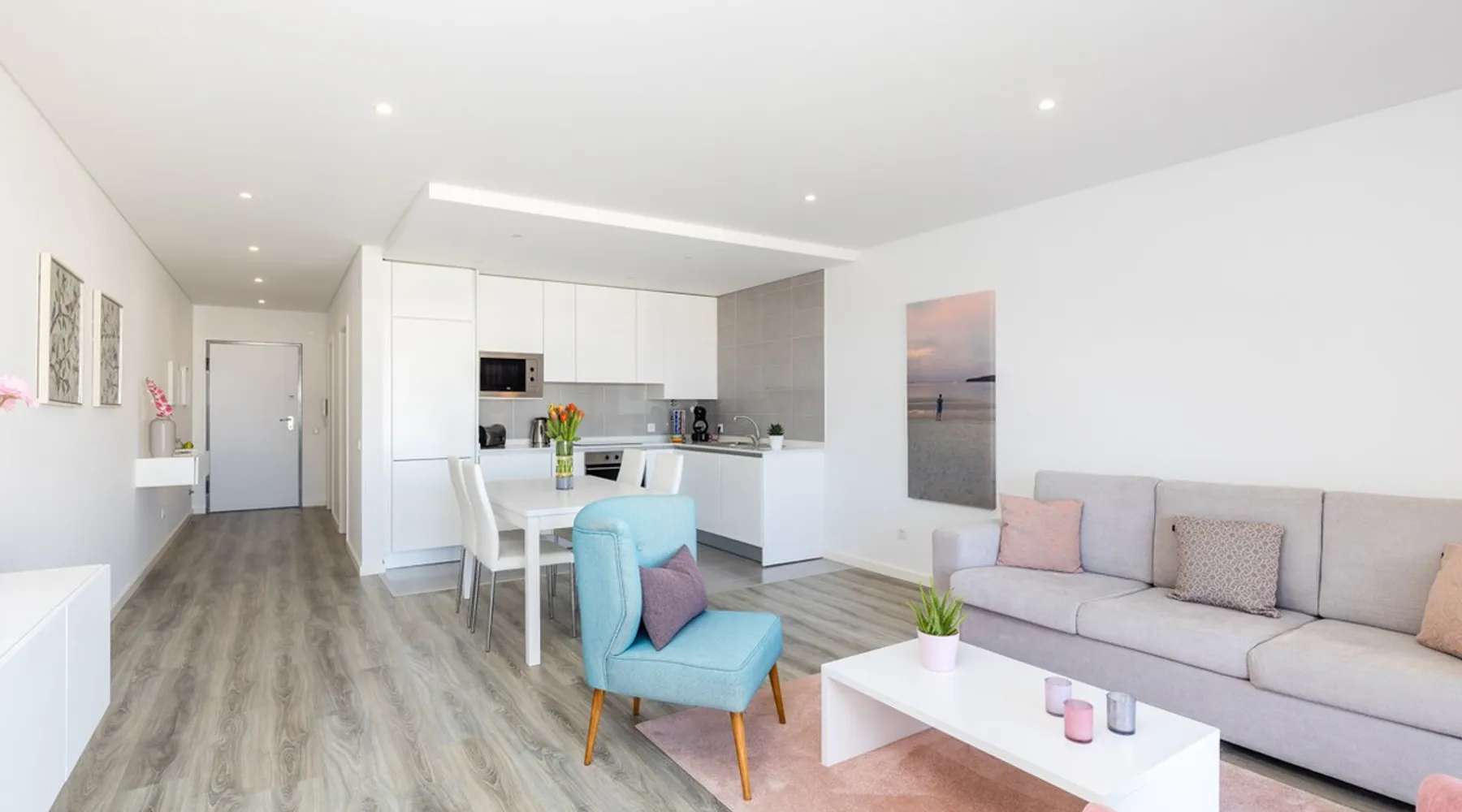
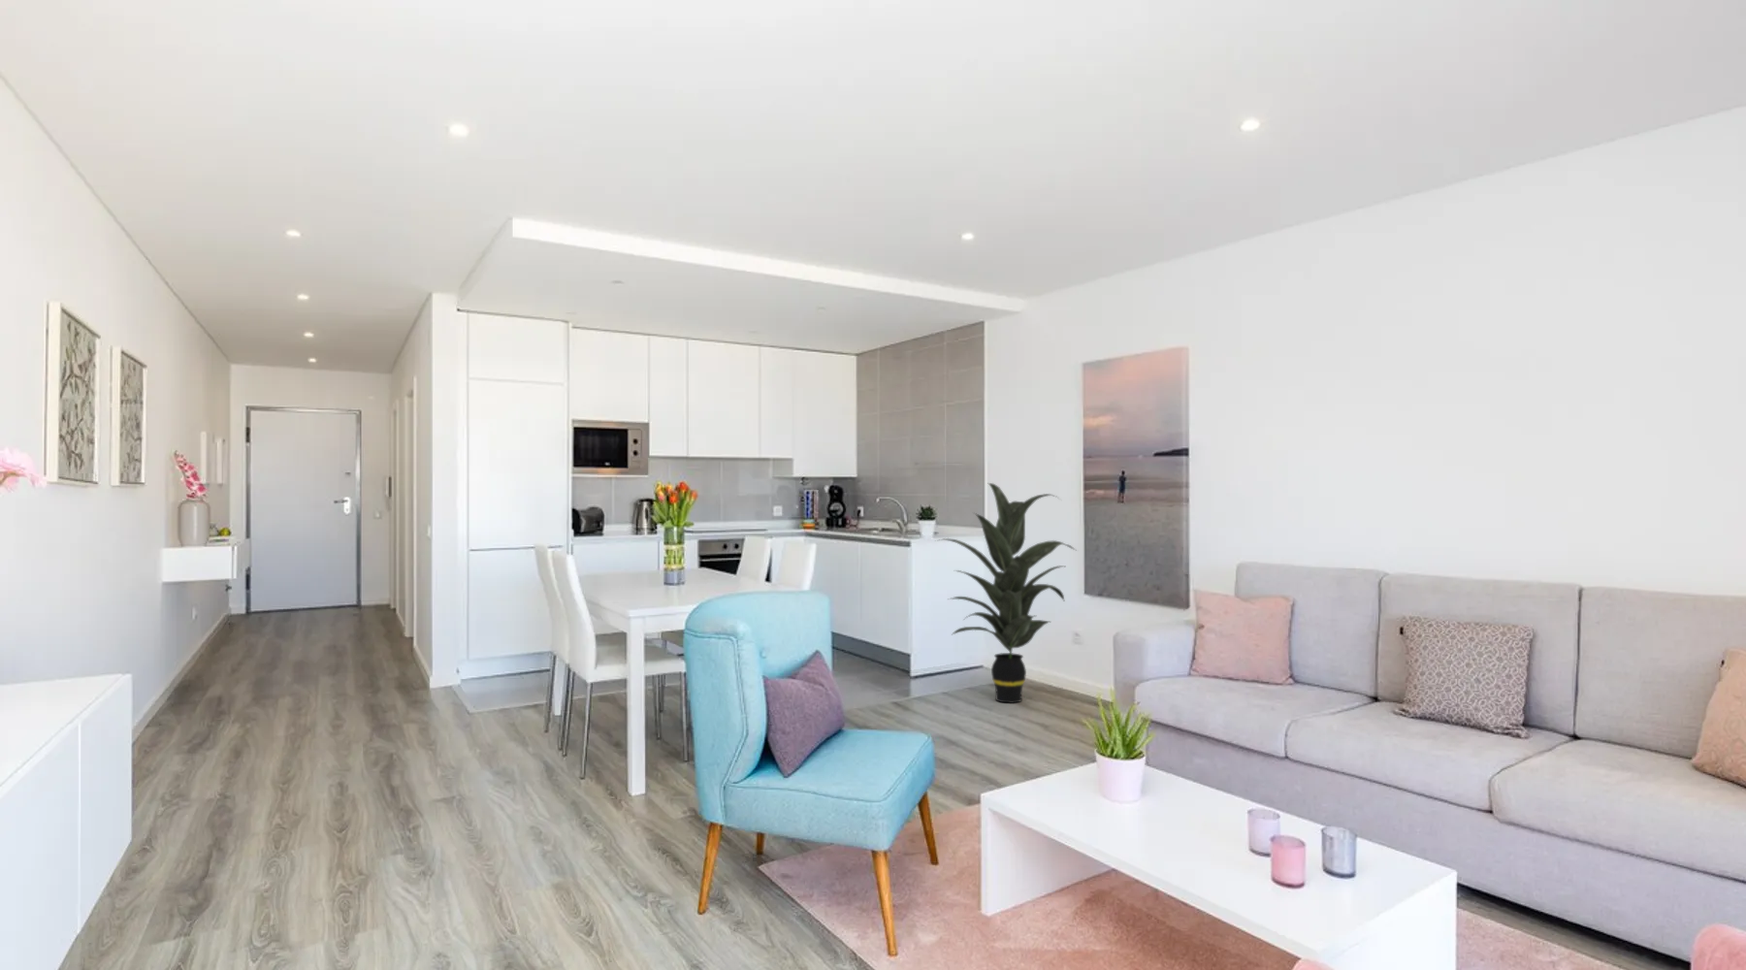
+ indoor plant [935,483,1078,705]
